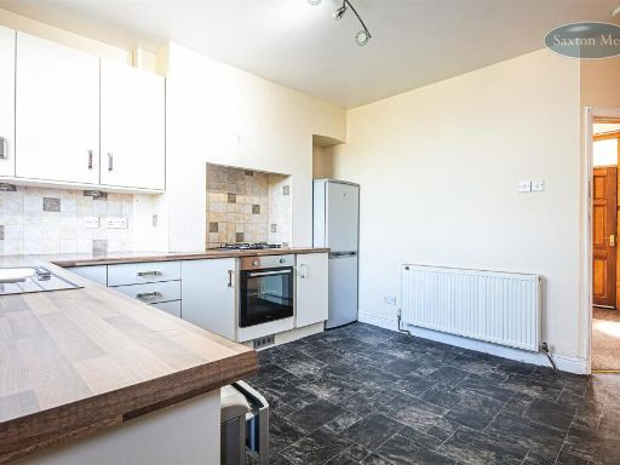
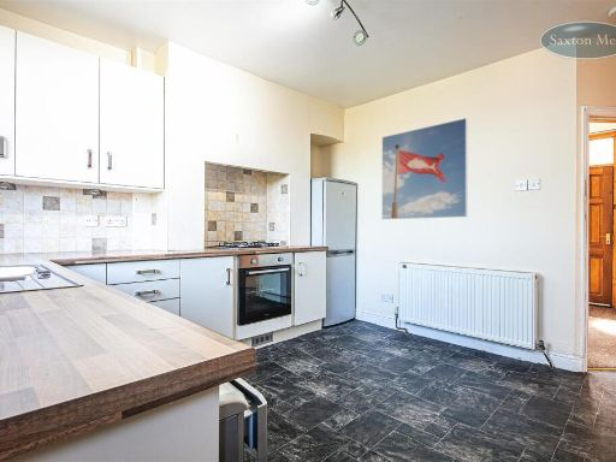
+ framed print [381,117,469,220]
